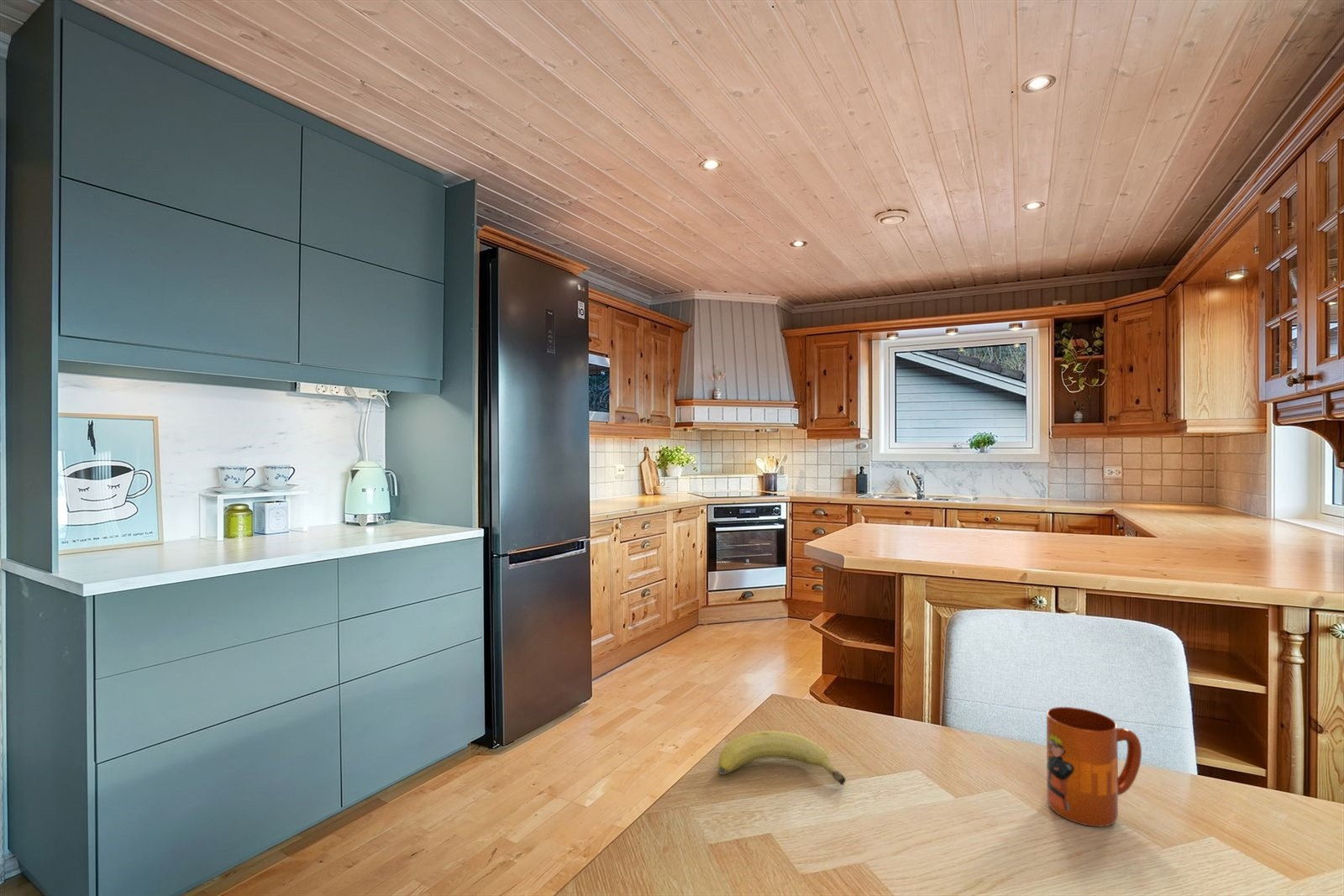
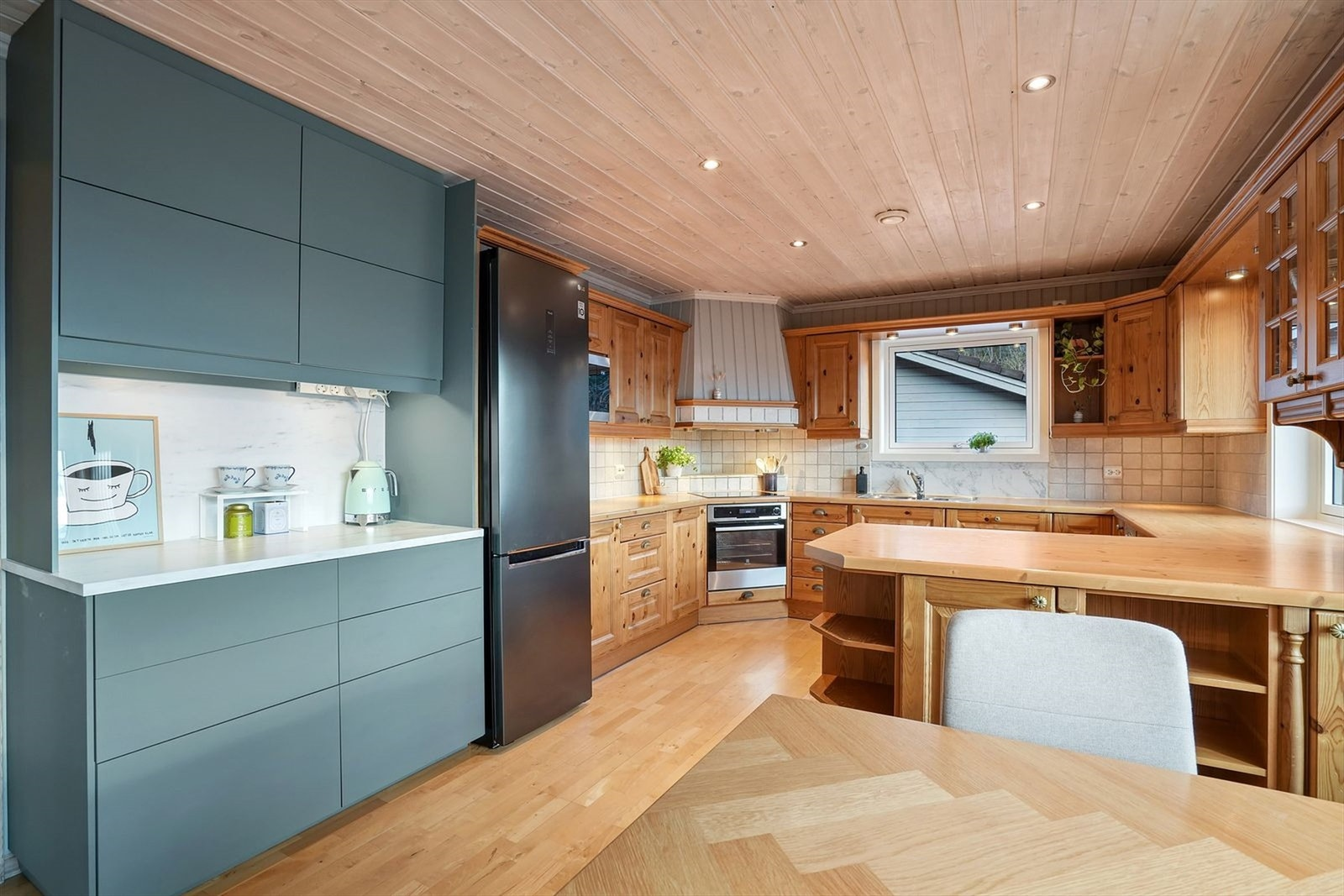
- mug [1046,706,1142,827]
- fruit [717,730,847,786]
